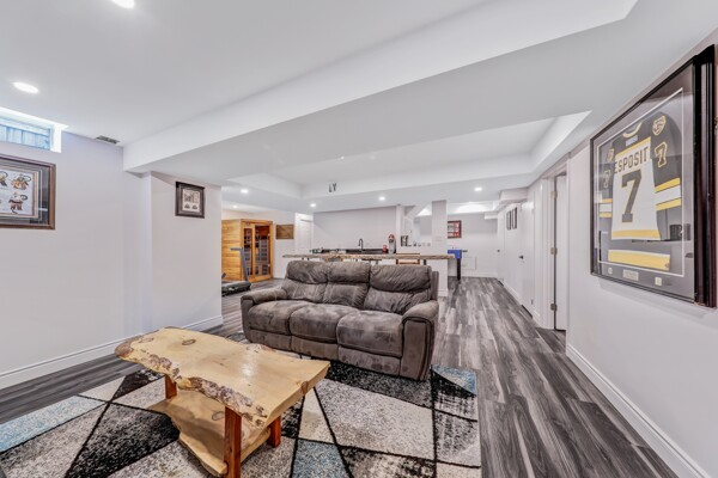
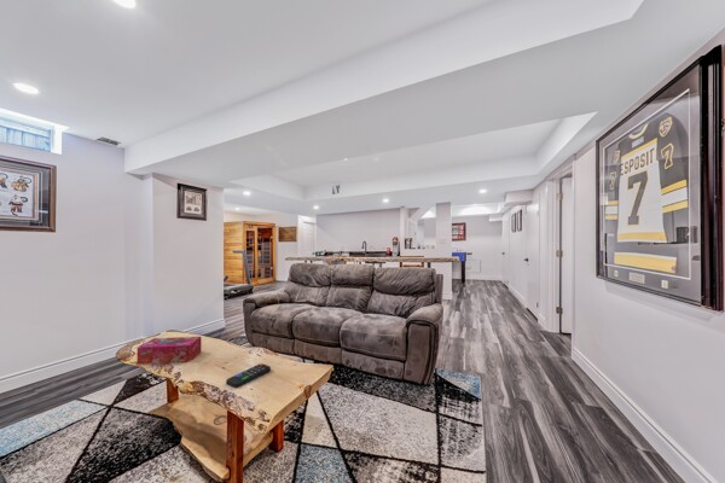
+ remote control [225,362,272,389]
+ tissue box [137,336,203,366]
